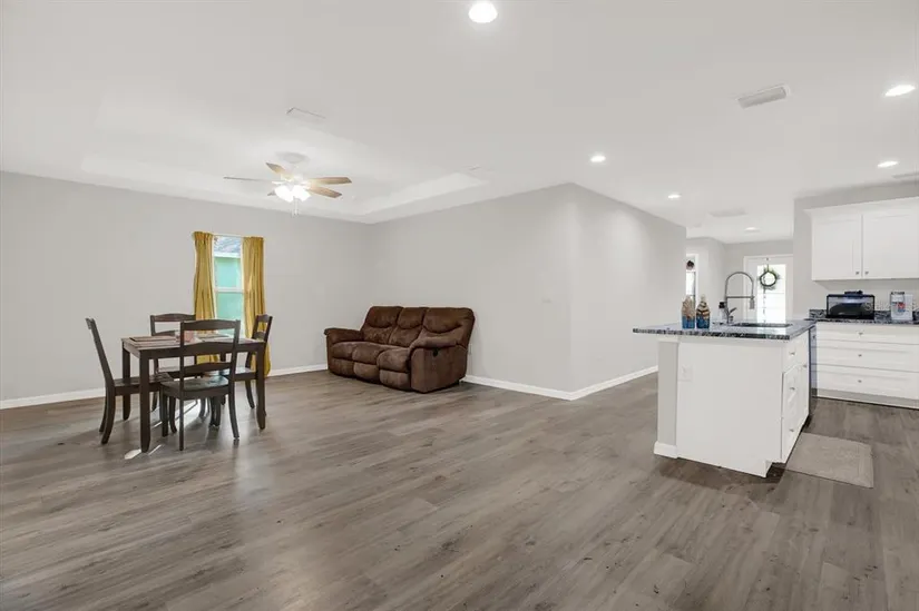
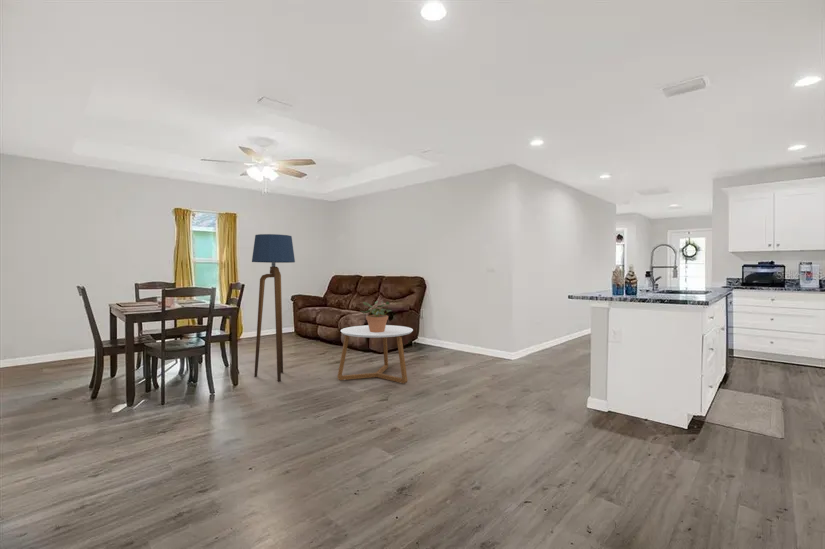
+ floor lamp [251,233,296,382]
+ potted plant [361,300,393,332]
+ coffee table [336,324,414,384]
